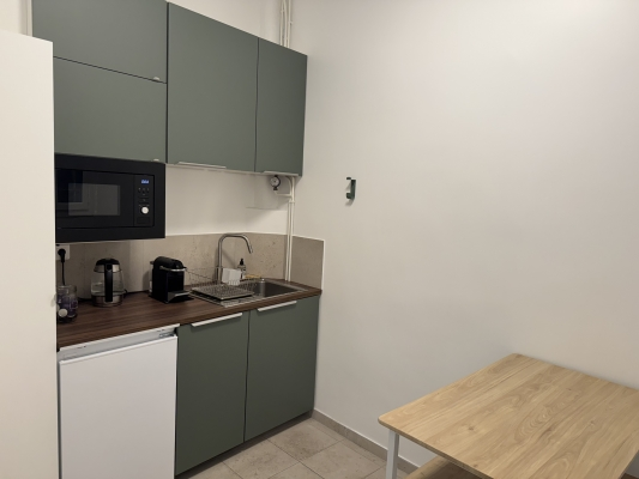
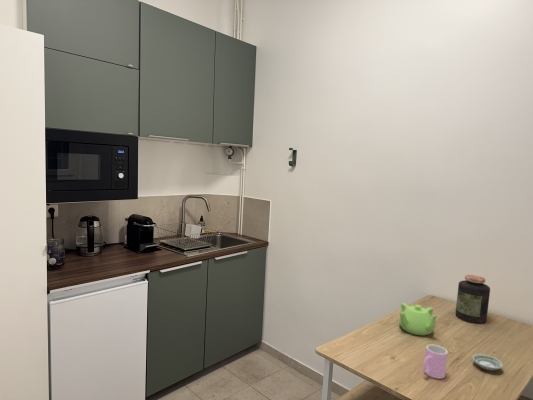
+ saucer [471,353,504,372]
+ teapot [398,302,439,336]
+ jar [454,274,491,324]
+ cup [422,344,449,380]
